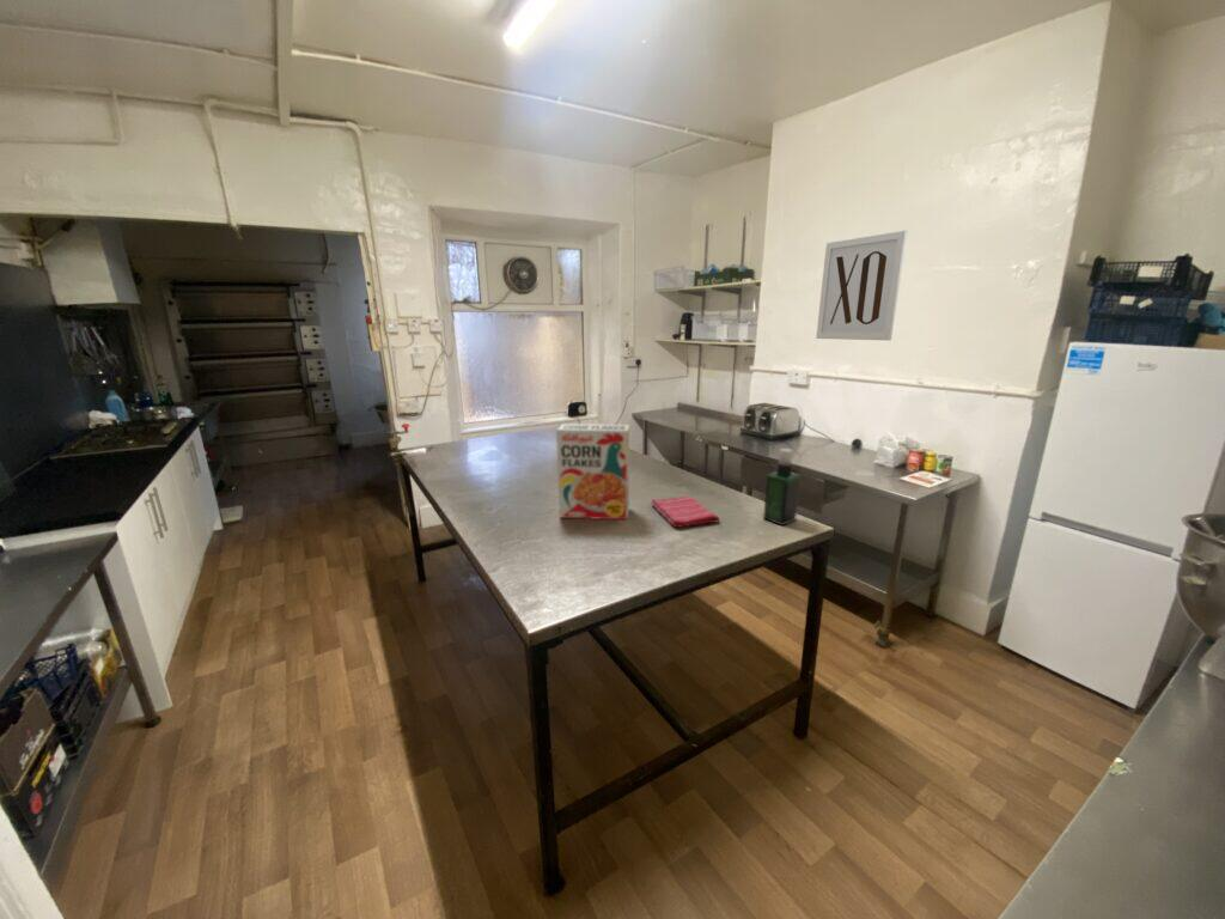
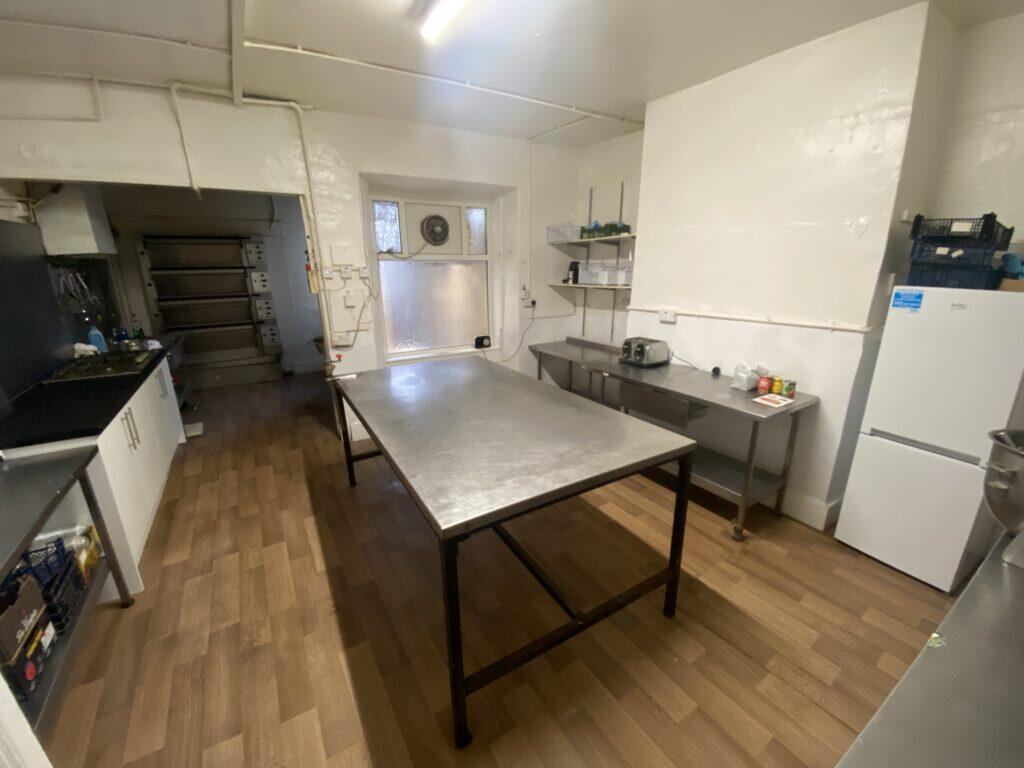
- wall art [815,230,908,341]
- dish towel [650,495,720,529]
- cereal box [555,422,630,521]
- spray bottle [762,448,802,527]
